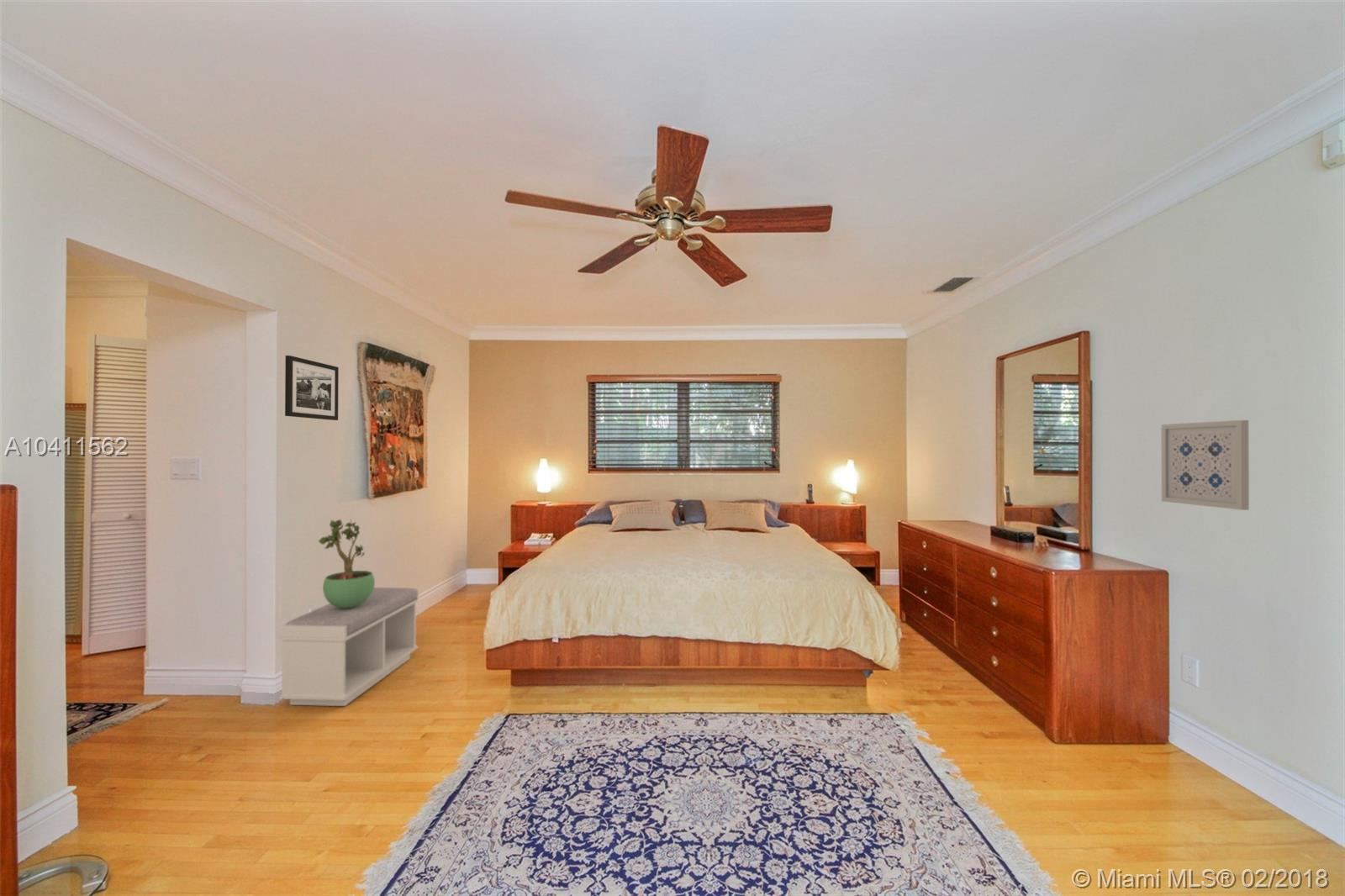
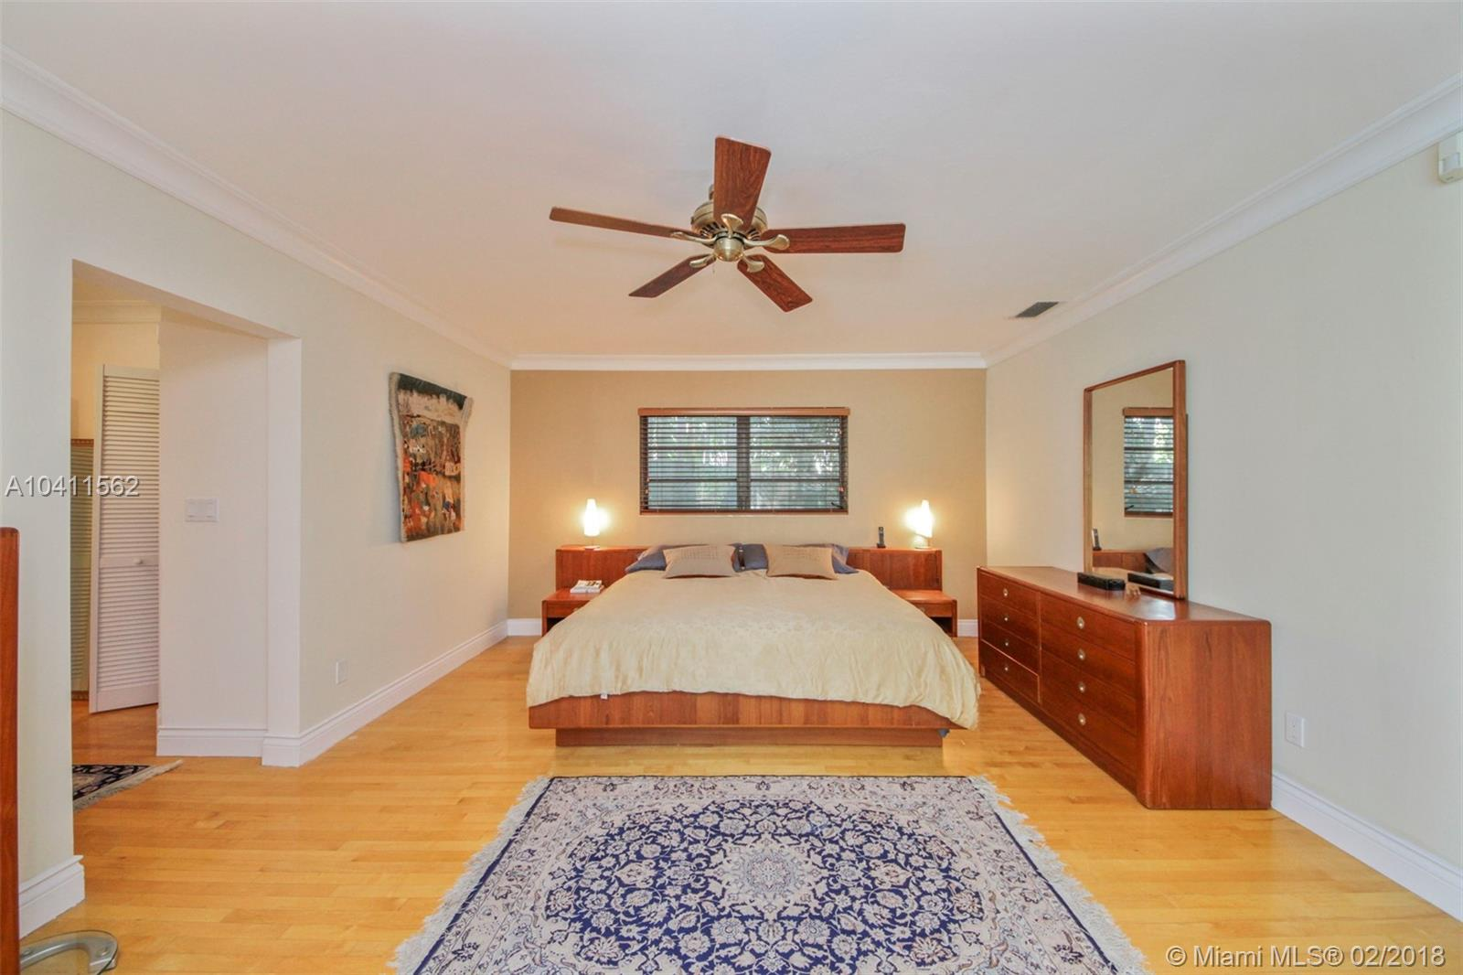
- bench [278,587,419,707]
- picture frame [284,355,340,421]
- wall art [1161,419,1250,511]
- potted plant [318,519,376,609]
